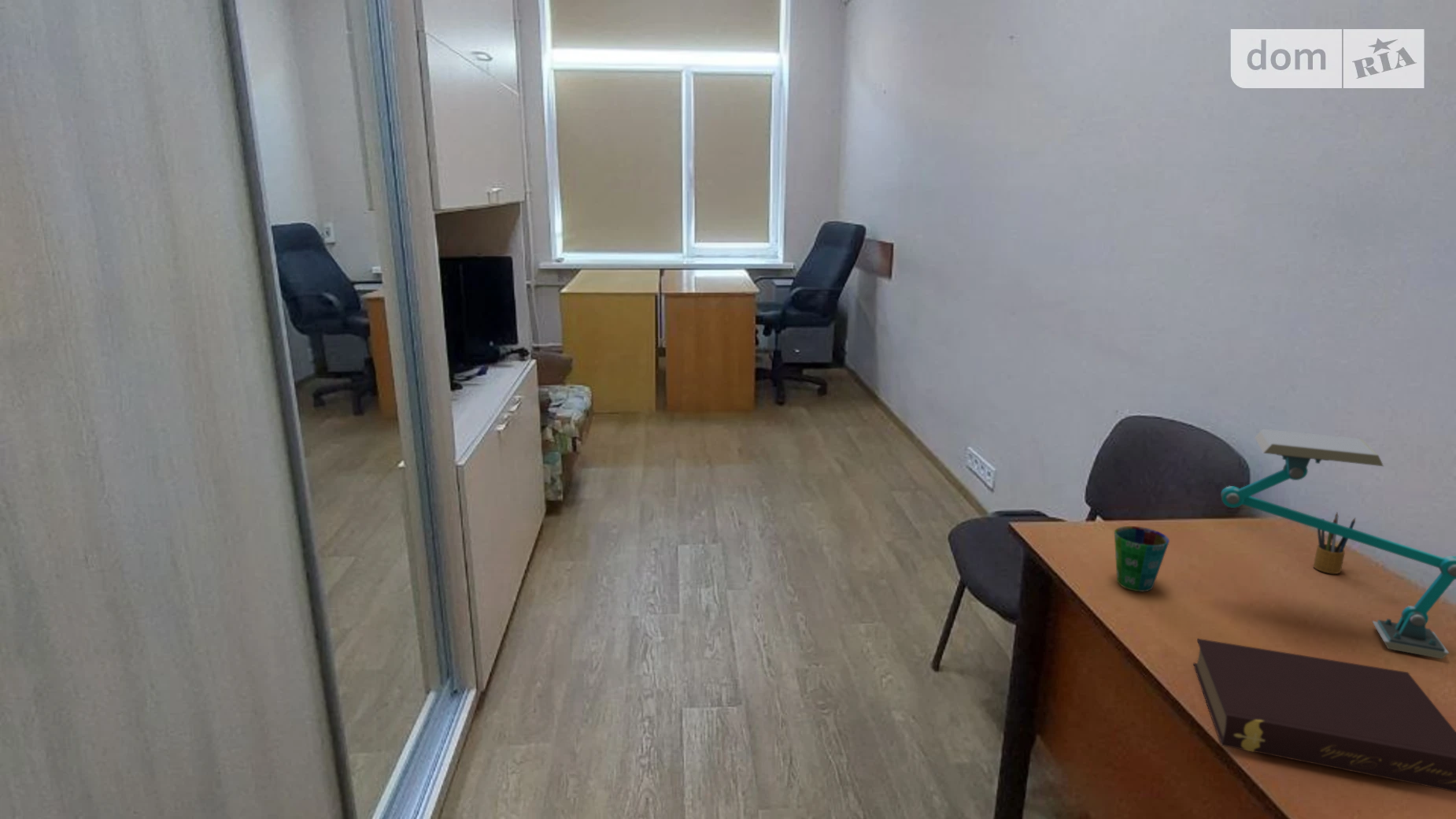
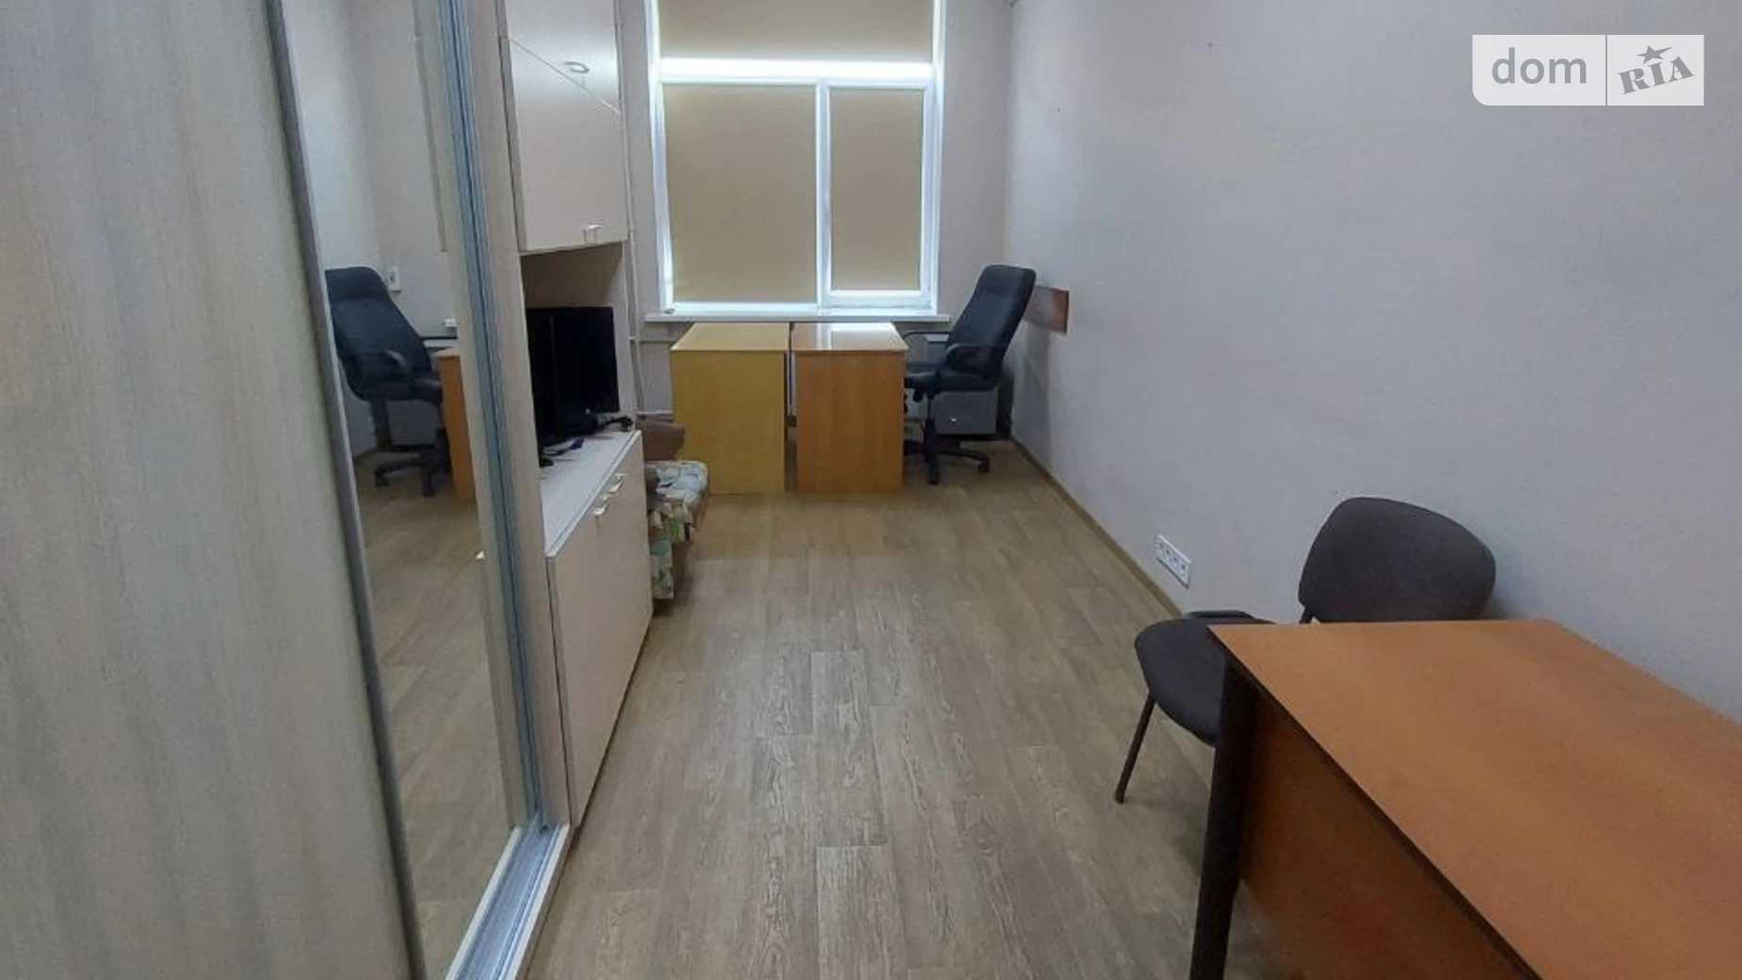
- desk lamp [1220,428,1456,660]
- cup [1114,525,1170,592]
- pencil box [1313,512,1356,575]
- book [1192,638,1456,793]
